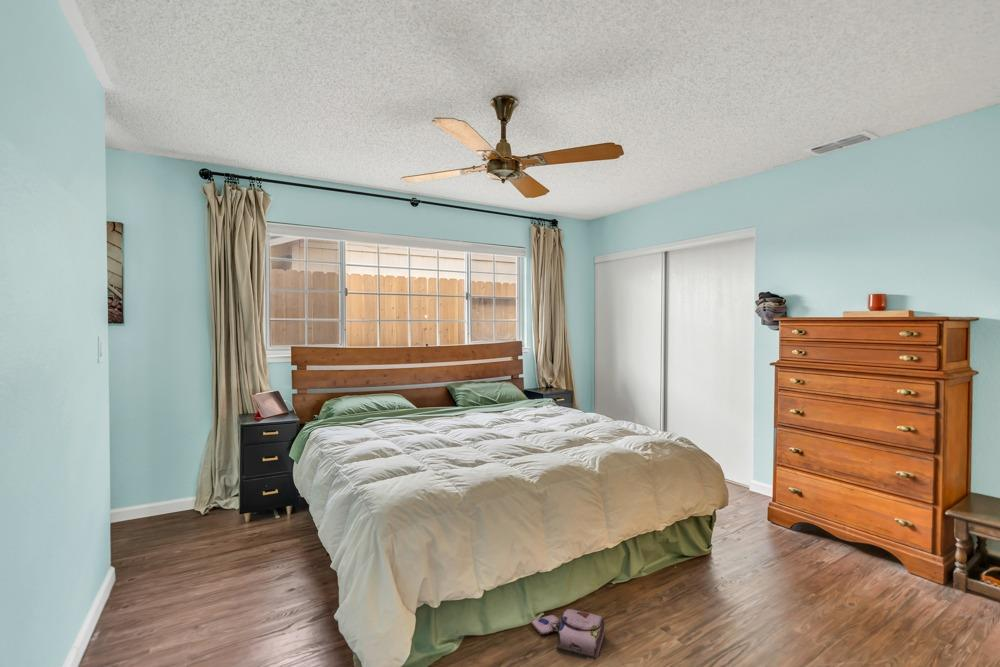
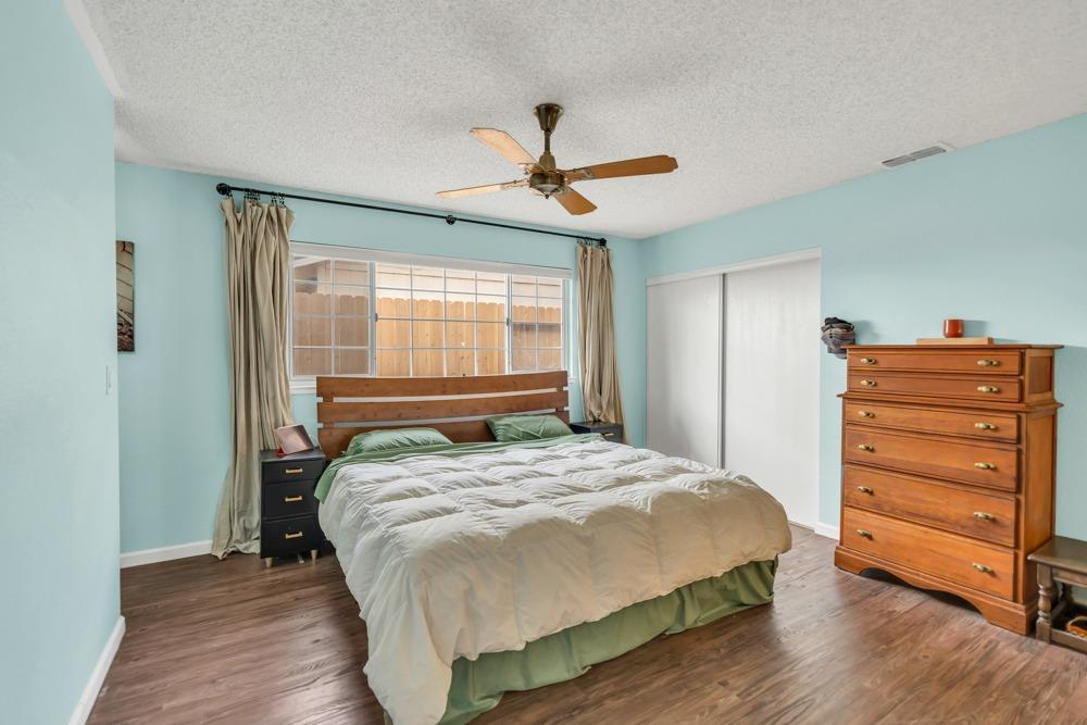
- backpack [530,608,606,661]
